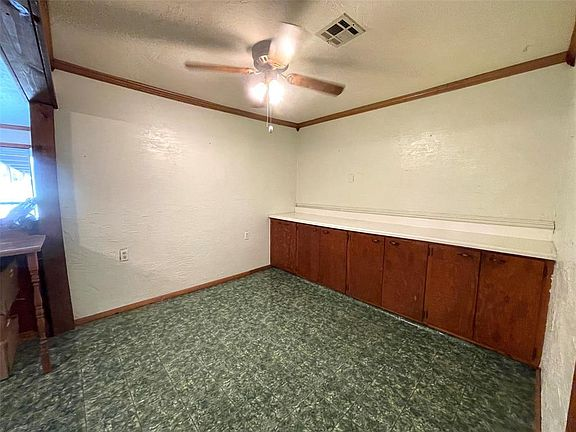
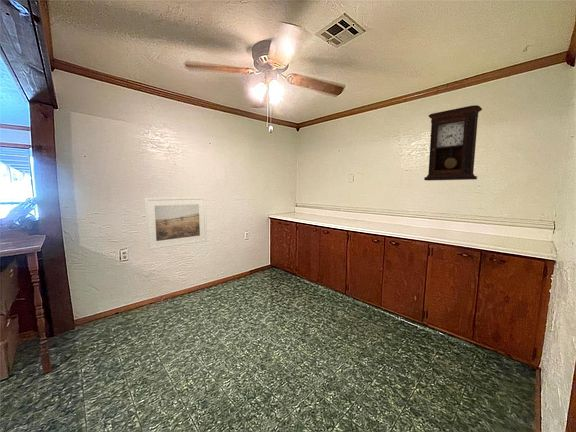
+ pendulum clock [423,104,483,182]
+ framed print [144,196,208,251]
